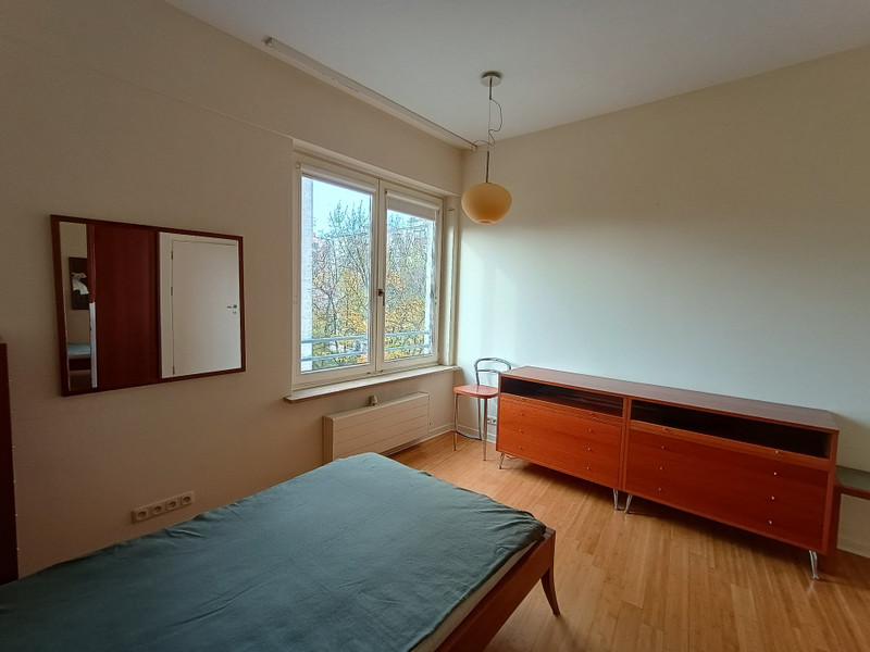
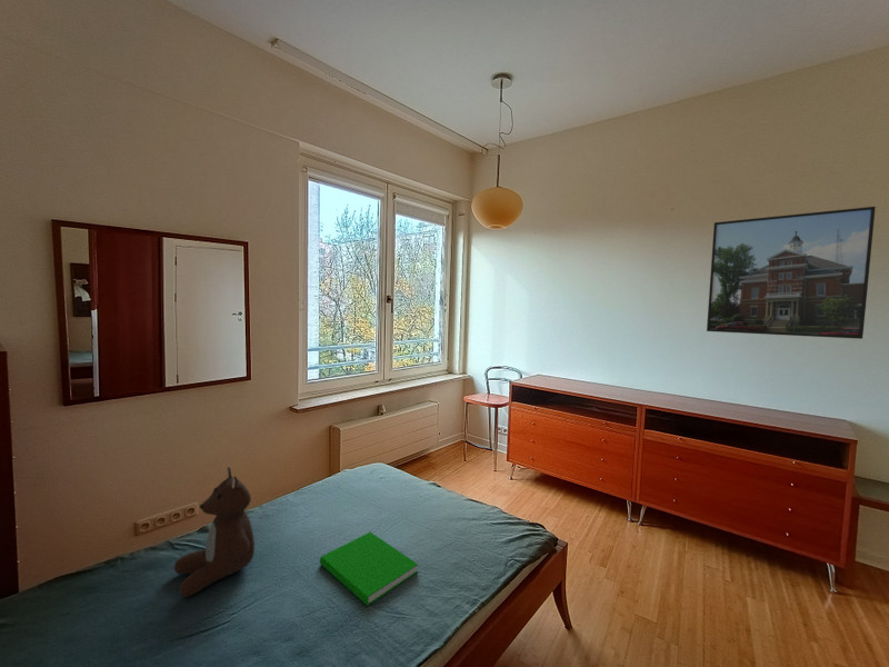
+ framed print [706,206,877,340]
+ teddy bear [173,466,256,598]
+ book [319,531,419,607]
